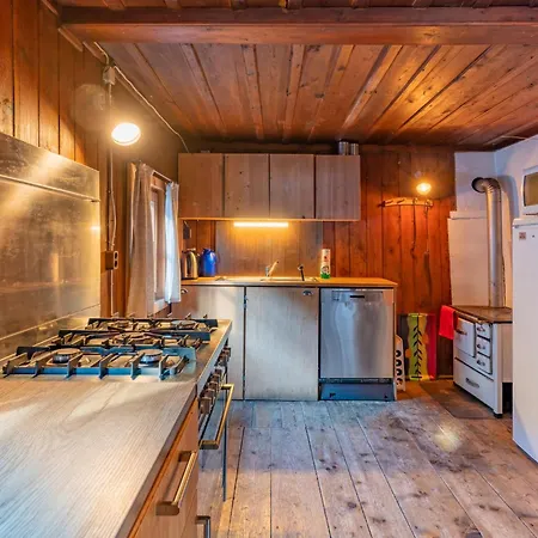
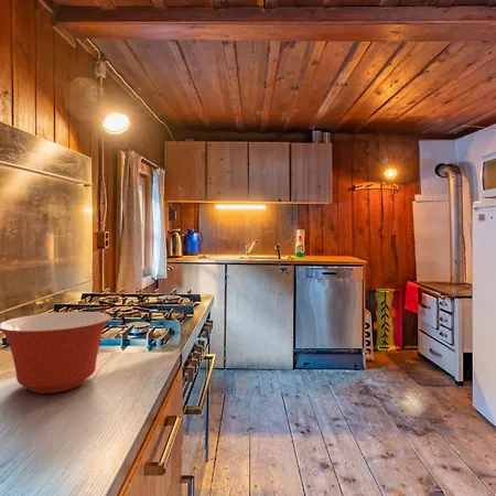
+ mixing bowl [0,311,111,395]
